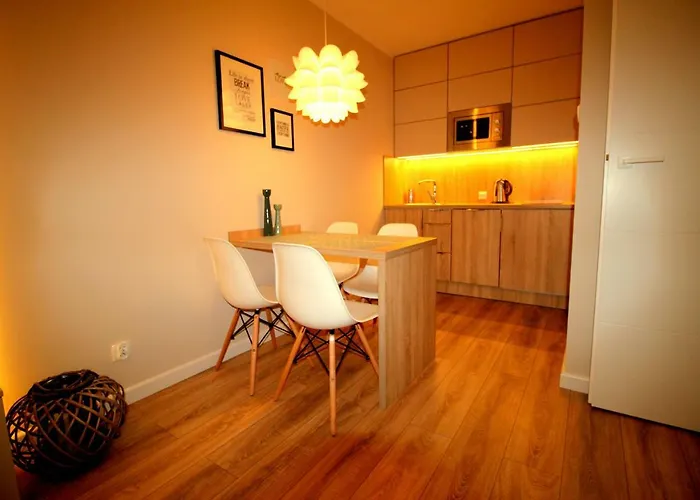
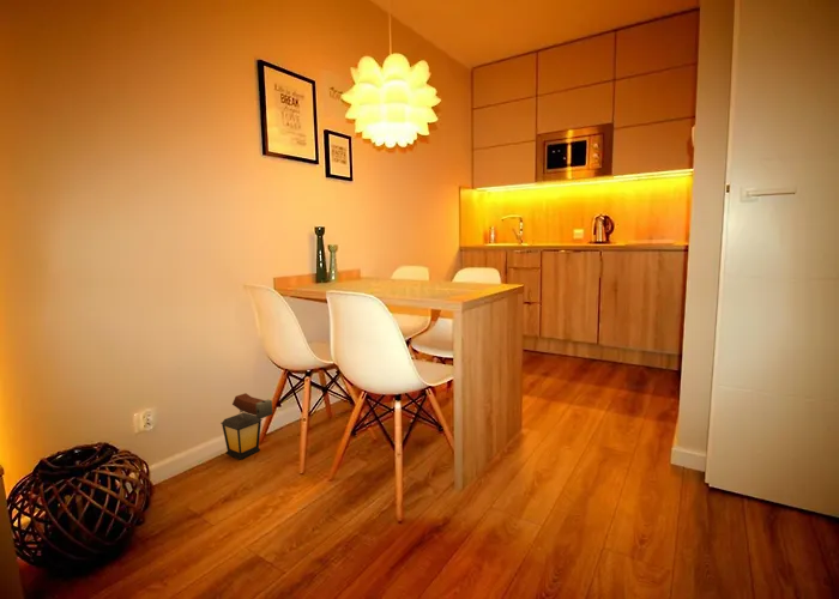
+ lantern [219,392,273,461]
